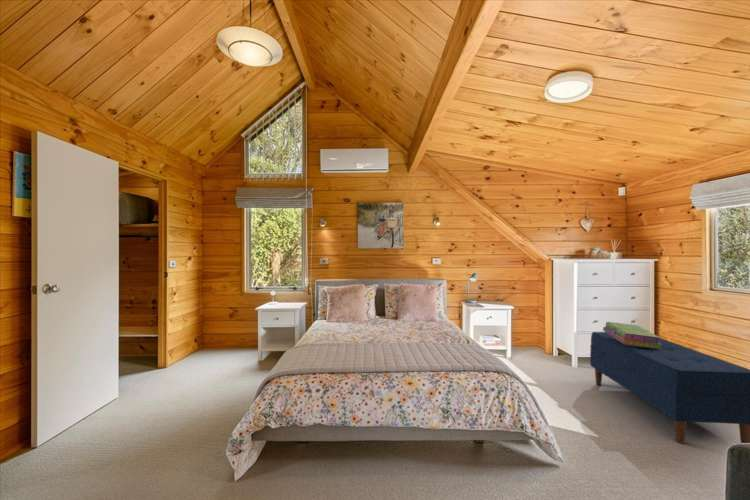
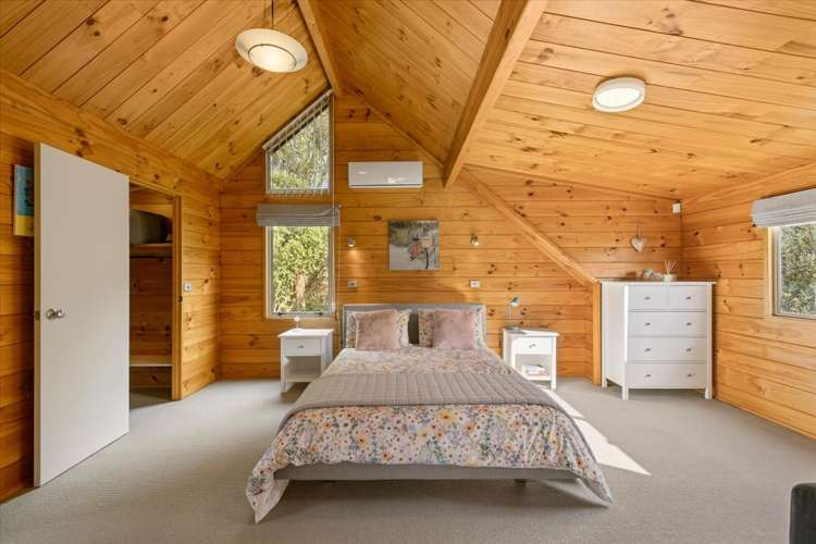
- stack of books [602,321,661,349]
- bench [589,331,750,445]
